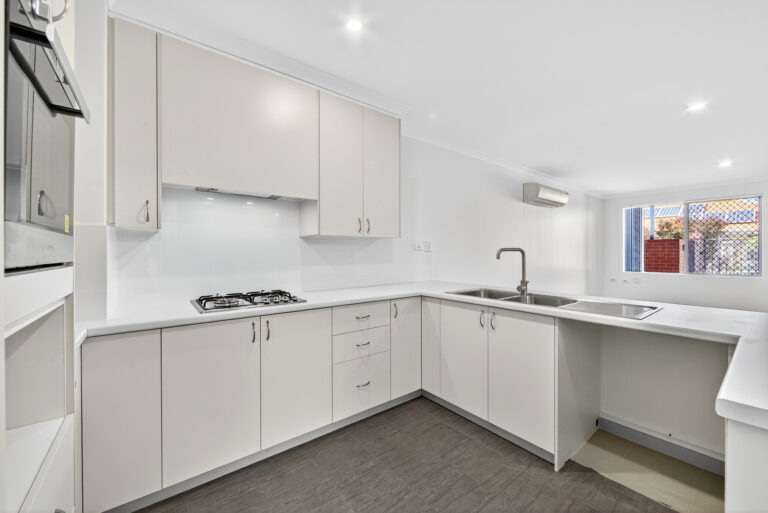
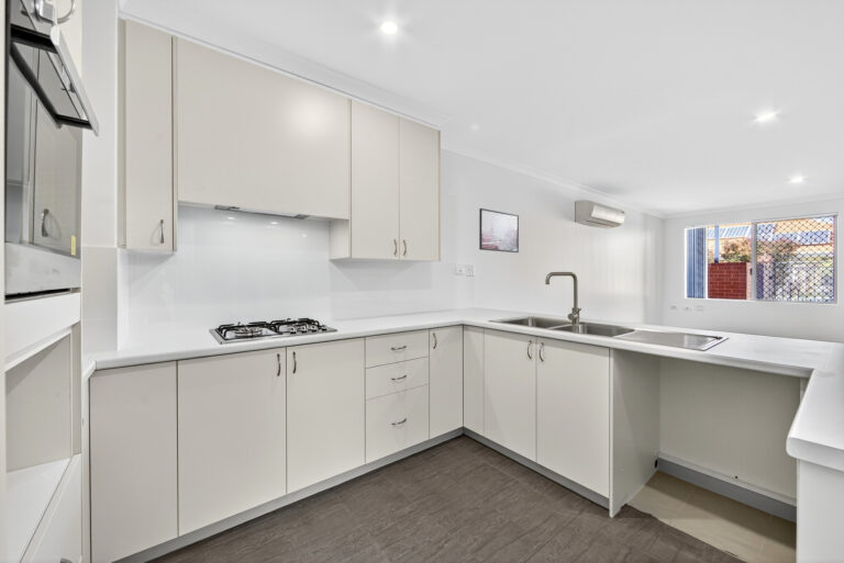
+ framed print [478,207,520,254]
